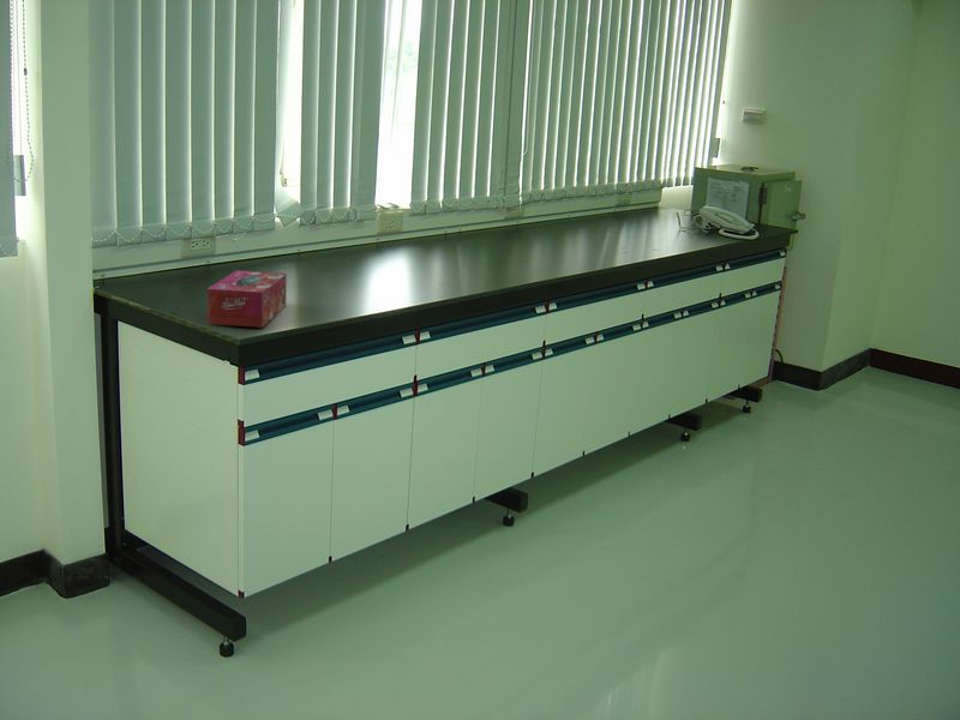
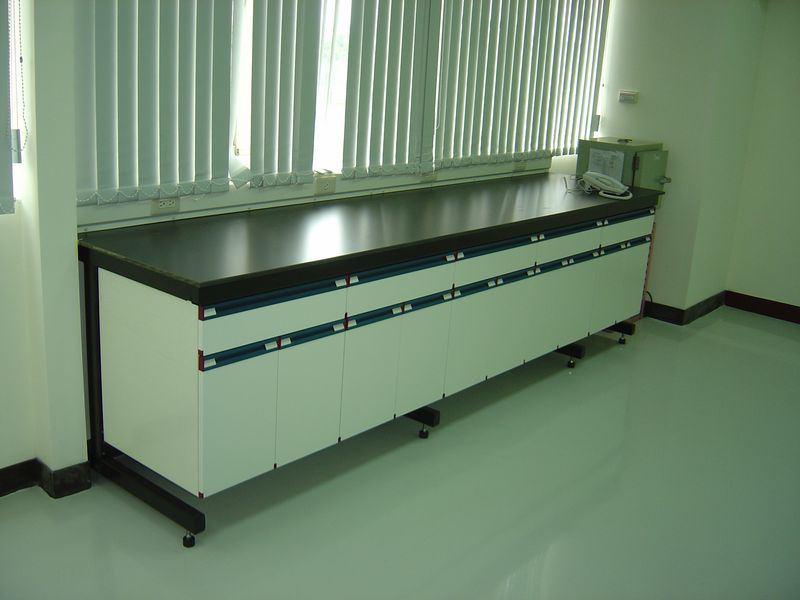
- tissue box [206,269,287,329]
